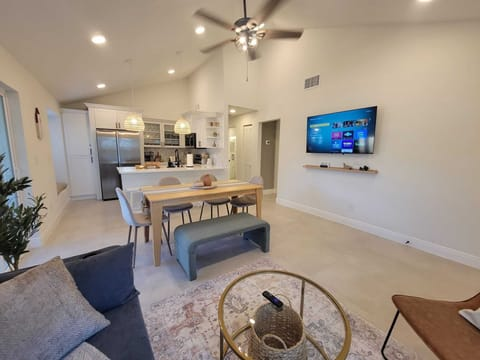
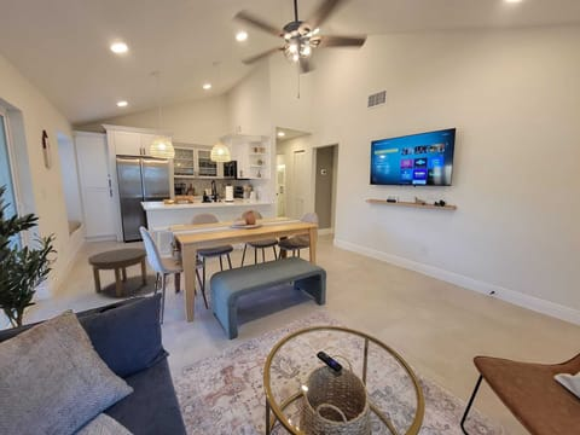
+ side table [87,246,149,298]
